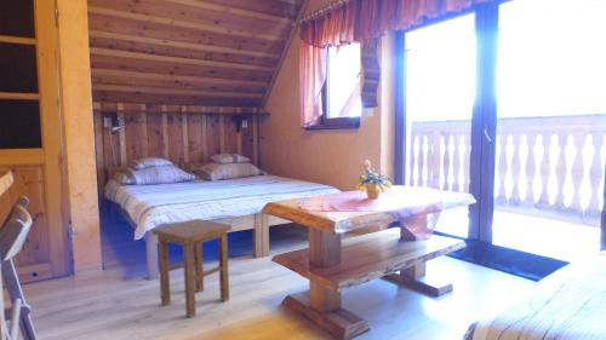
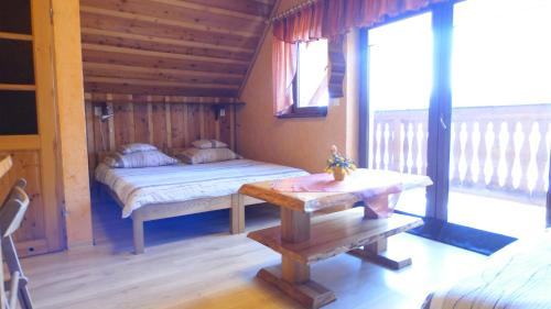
- stool [150,218,233,318]
